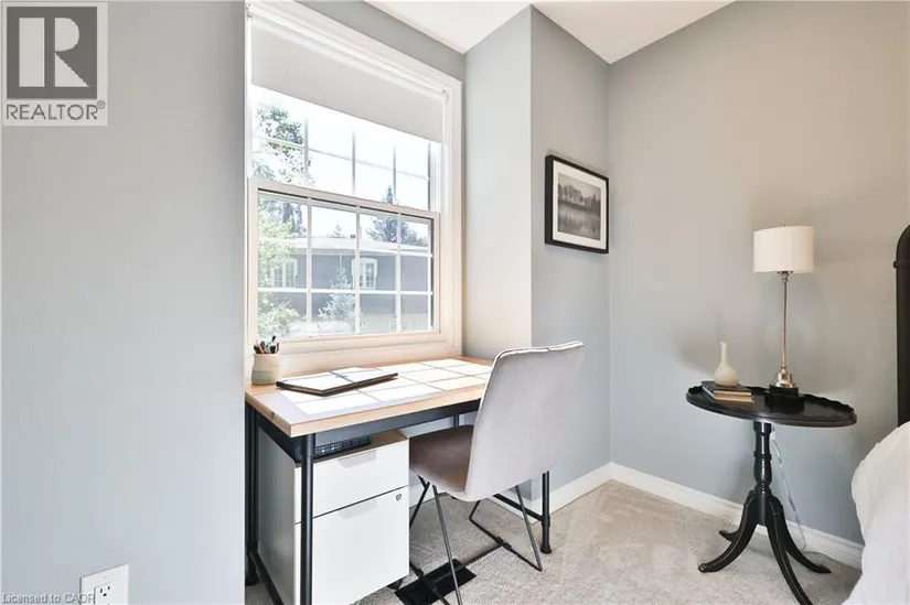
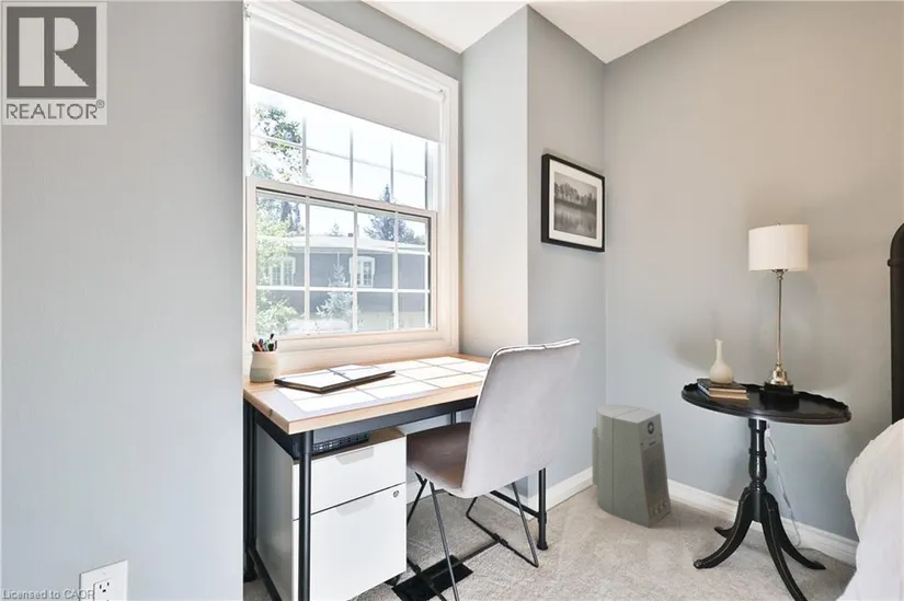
+ fan [592,404,672,529]
